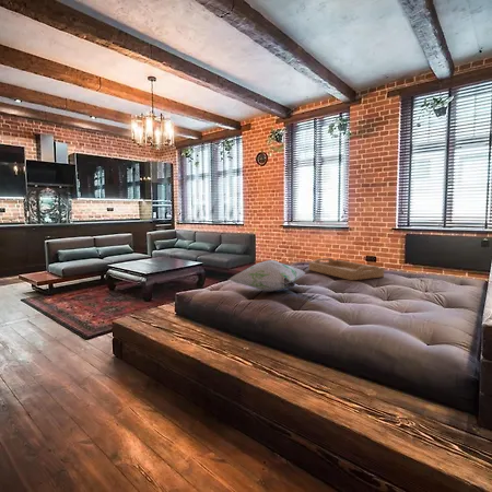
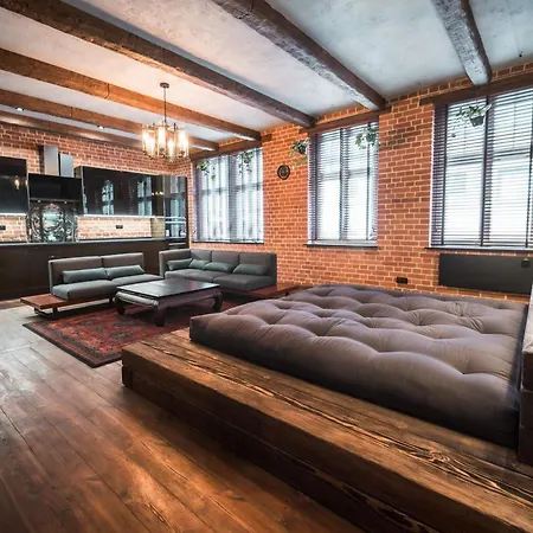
- serving tray [308,257,385,281]
- decorative pillow [226,259,307,293]
